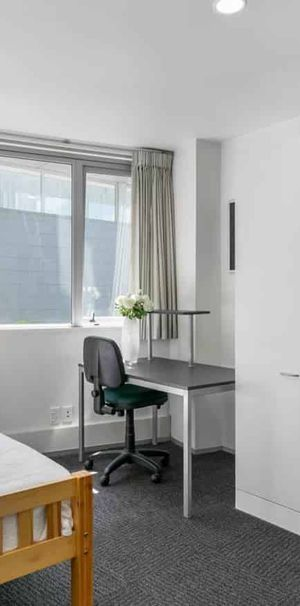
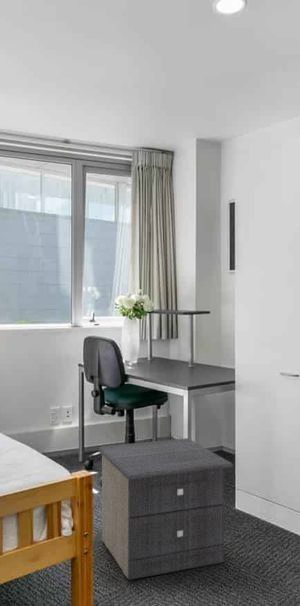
+ nightstand [97,437,234,581]
